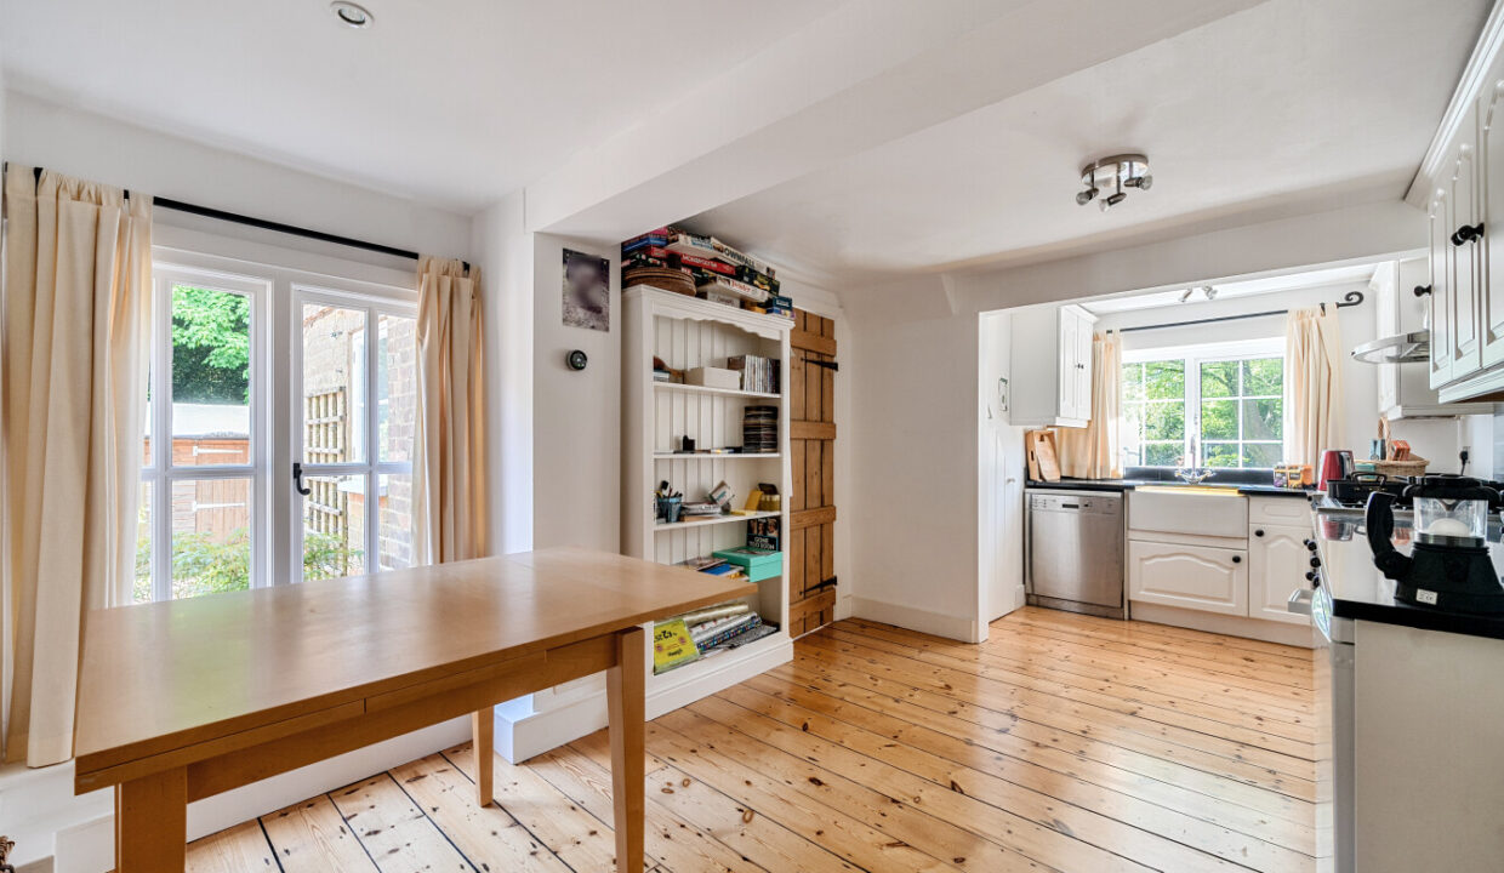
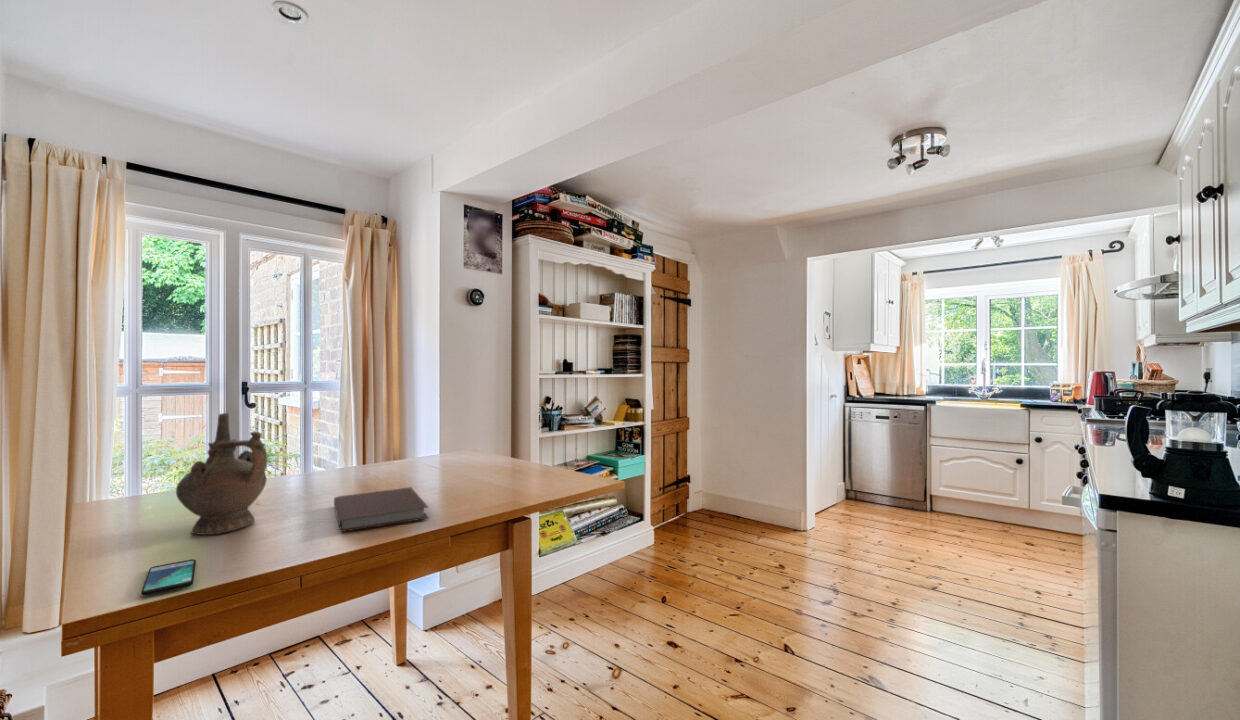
+ ceremonial vessel [175,412,269,536]
+ smartphone [140,558,197,596]
+ notebook [333,486,430,533]
